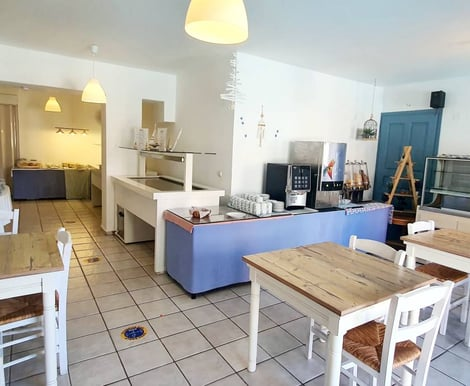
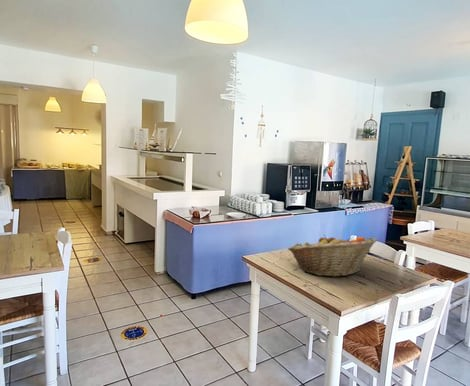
+ fruit basket [287,234,378,278]
